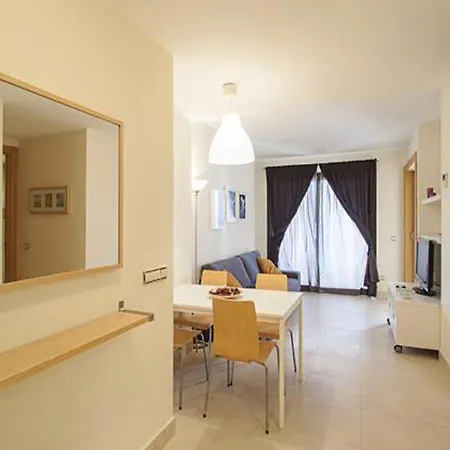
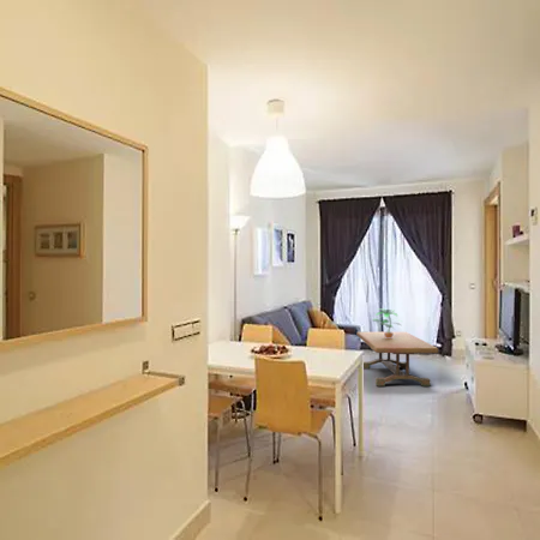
+ potted plant [373,307,402,338]
+ coffee table [355,331,439,388]
